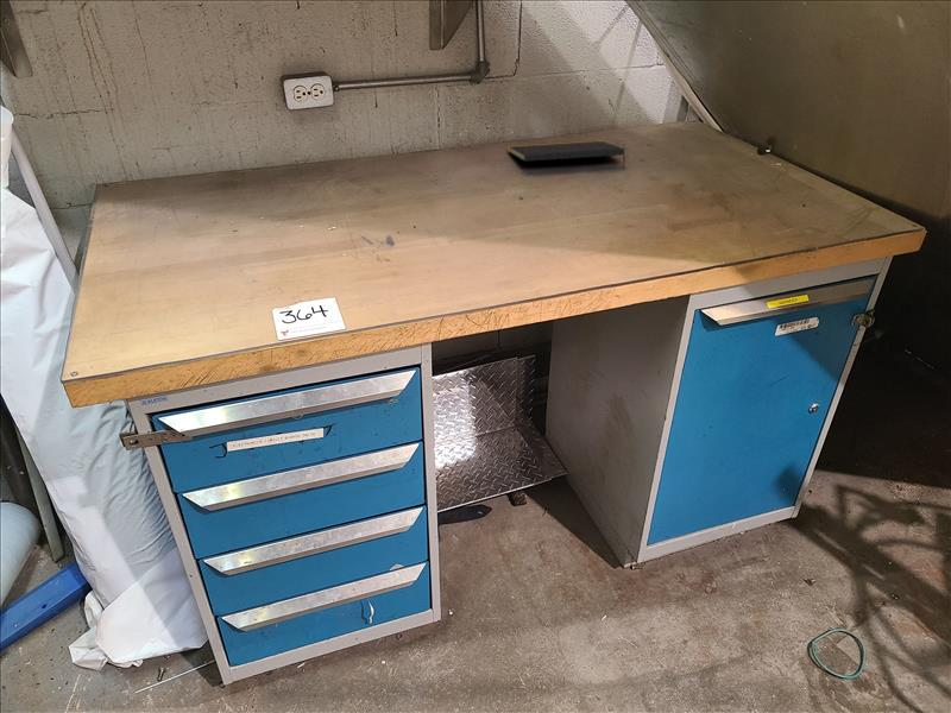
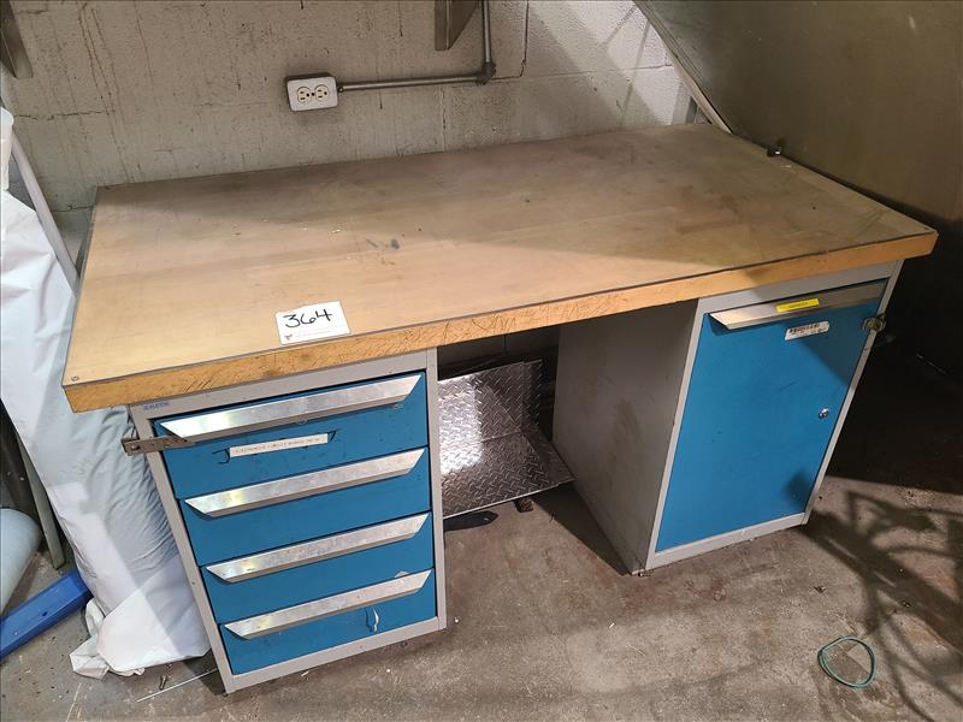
- notepad [506,139,626,170]
